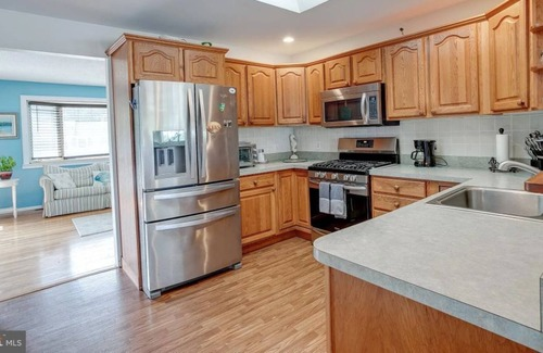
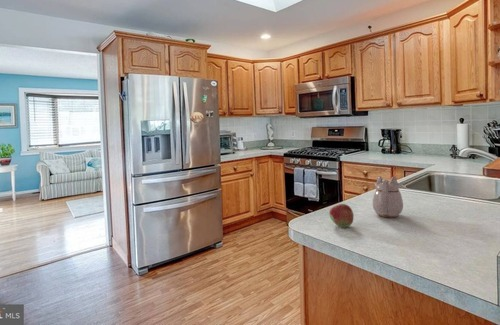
+ fruit [328,203,355,228]
+ teapot [372,175,404,218]
